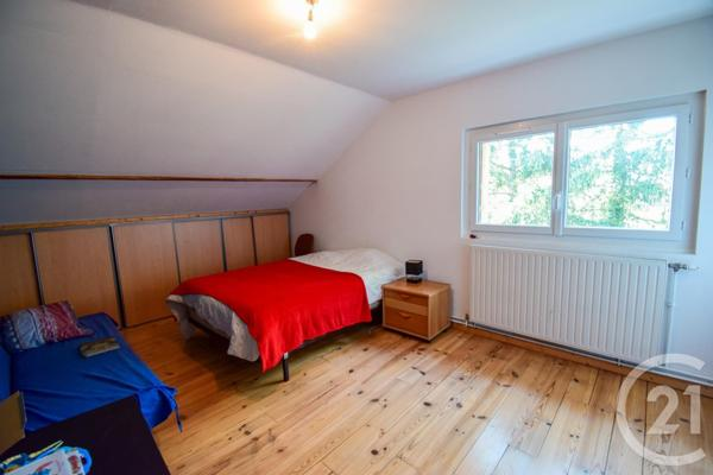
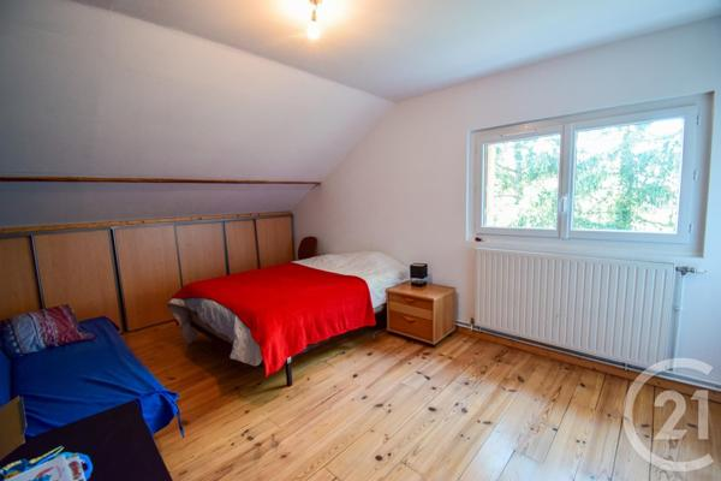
- book [77,335,121,359]
